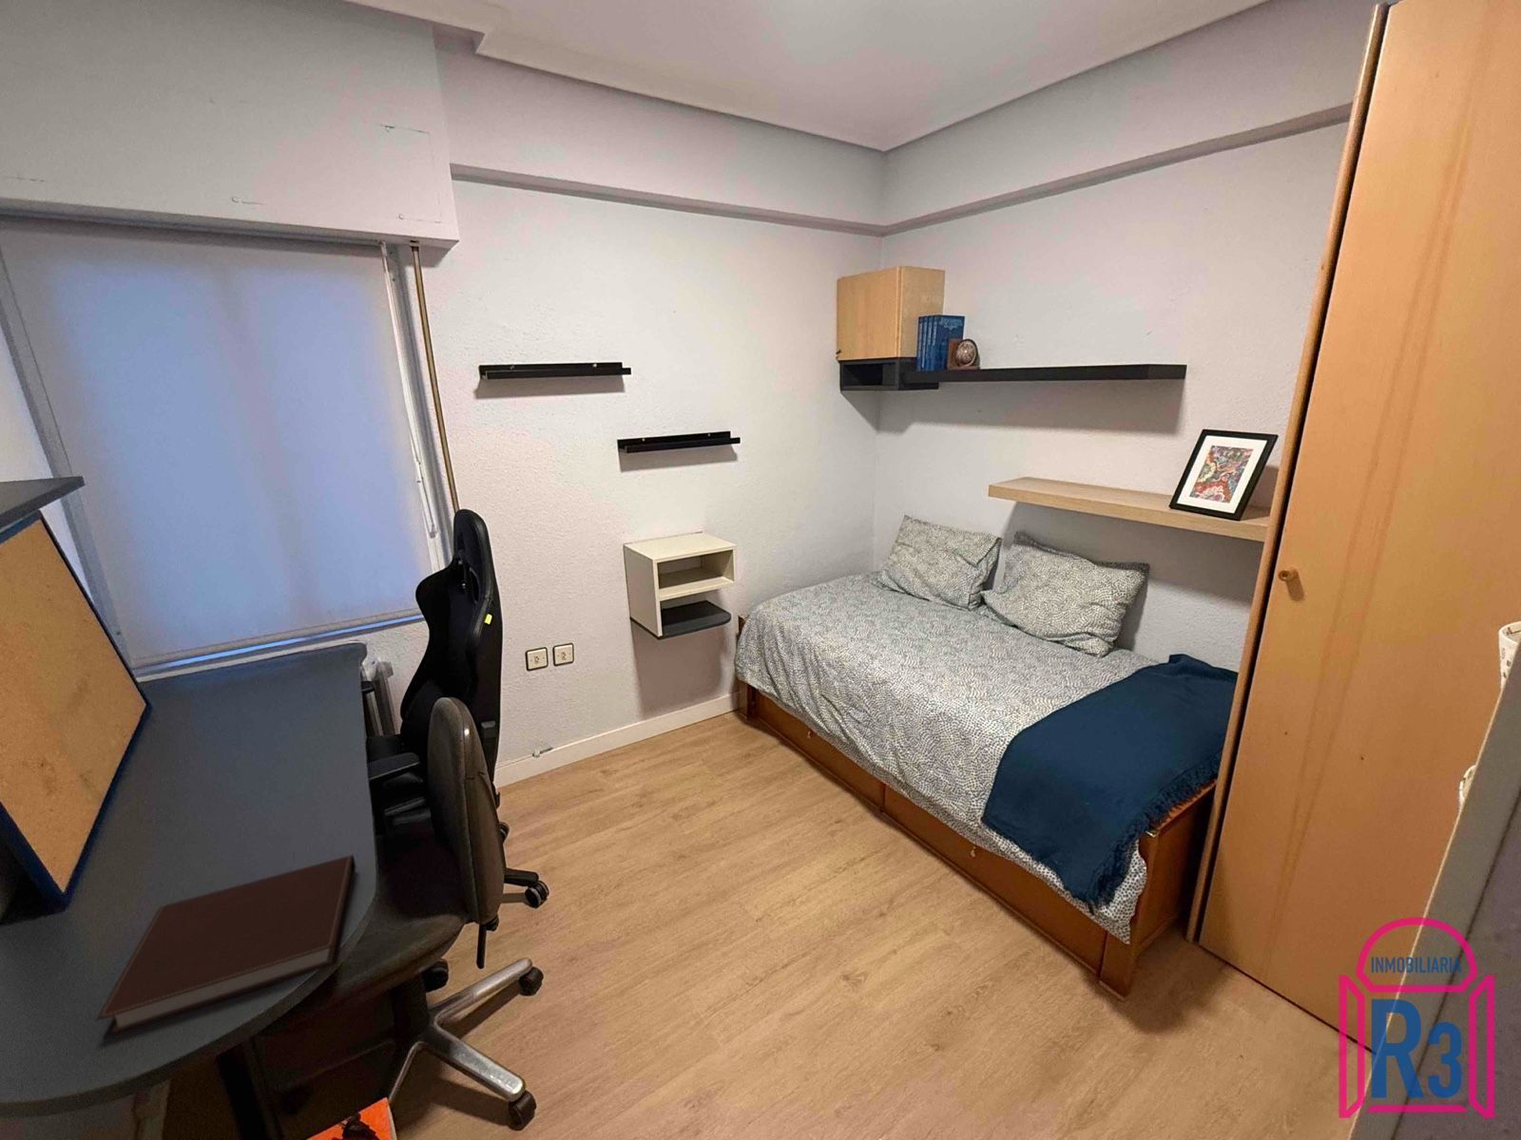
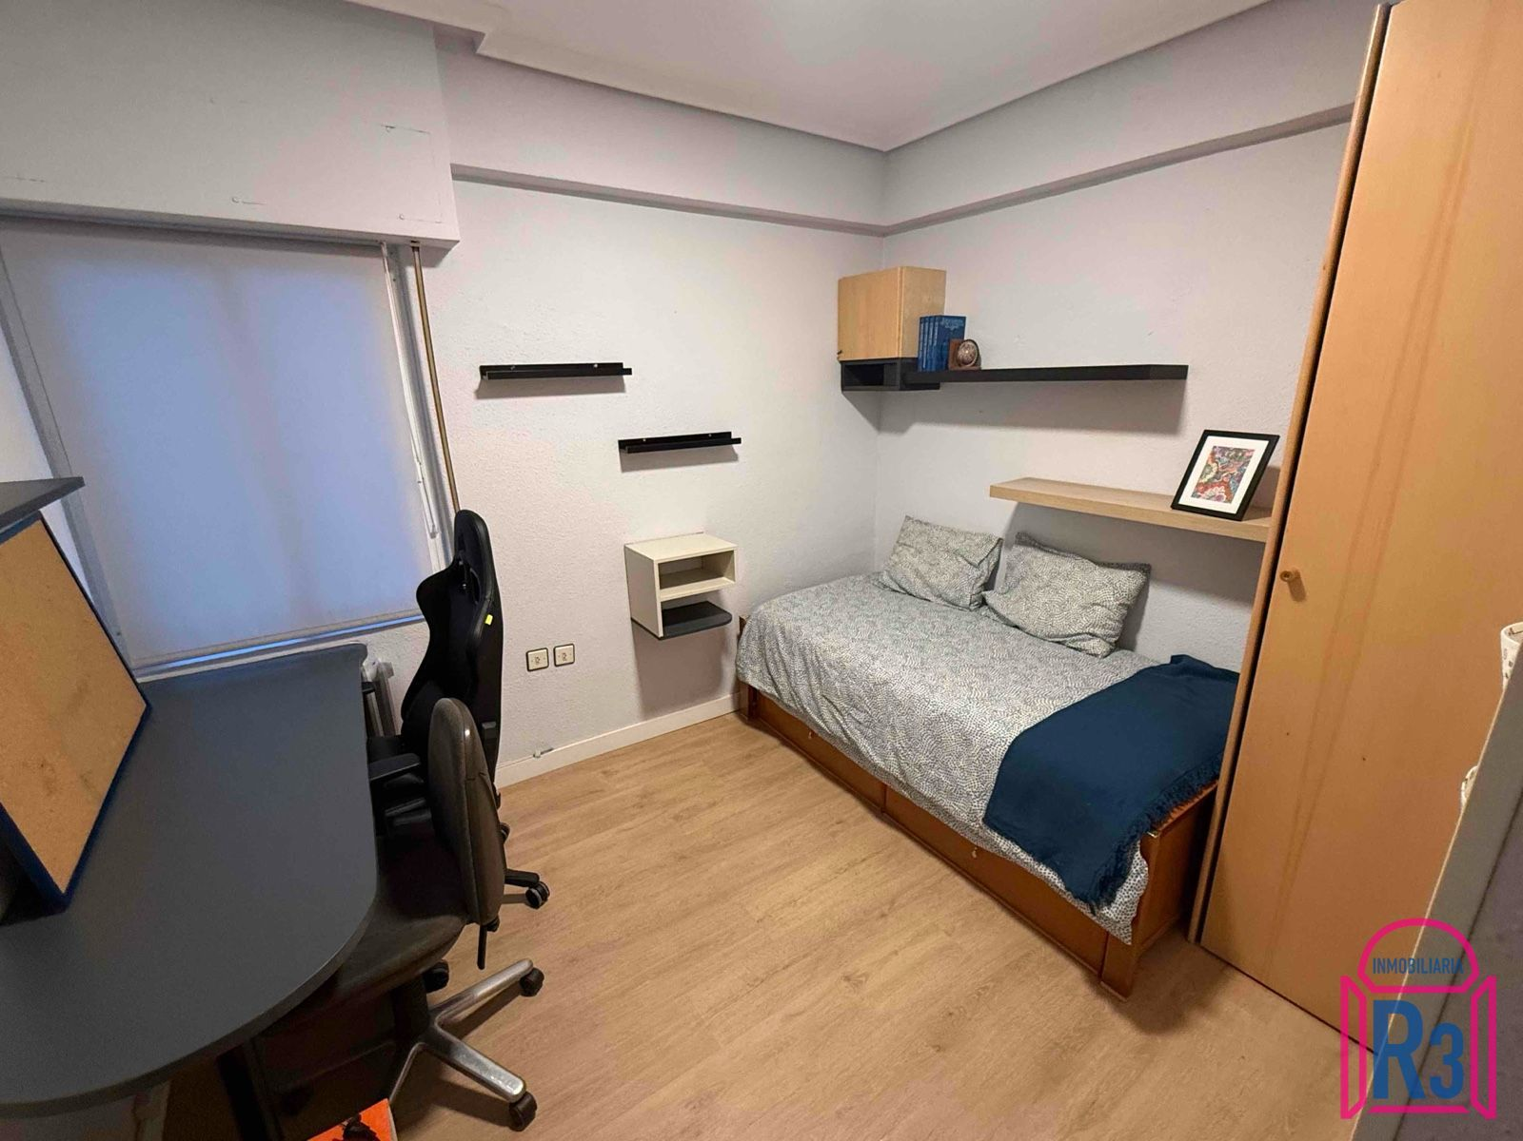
- notebook [95,854,357,1039]
